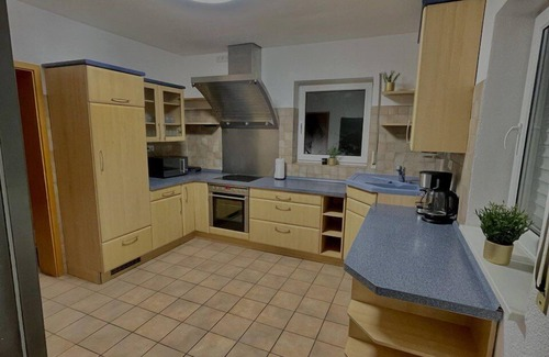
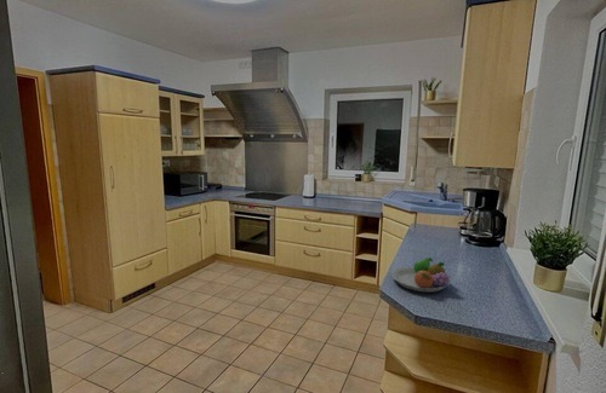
+ fruit bowl [390,256,452,293]
